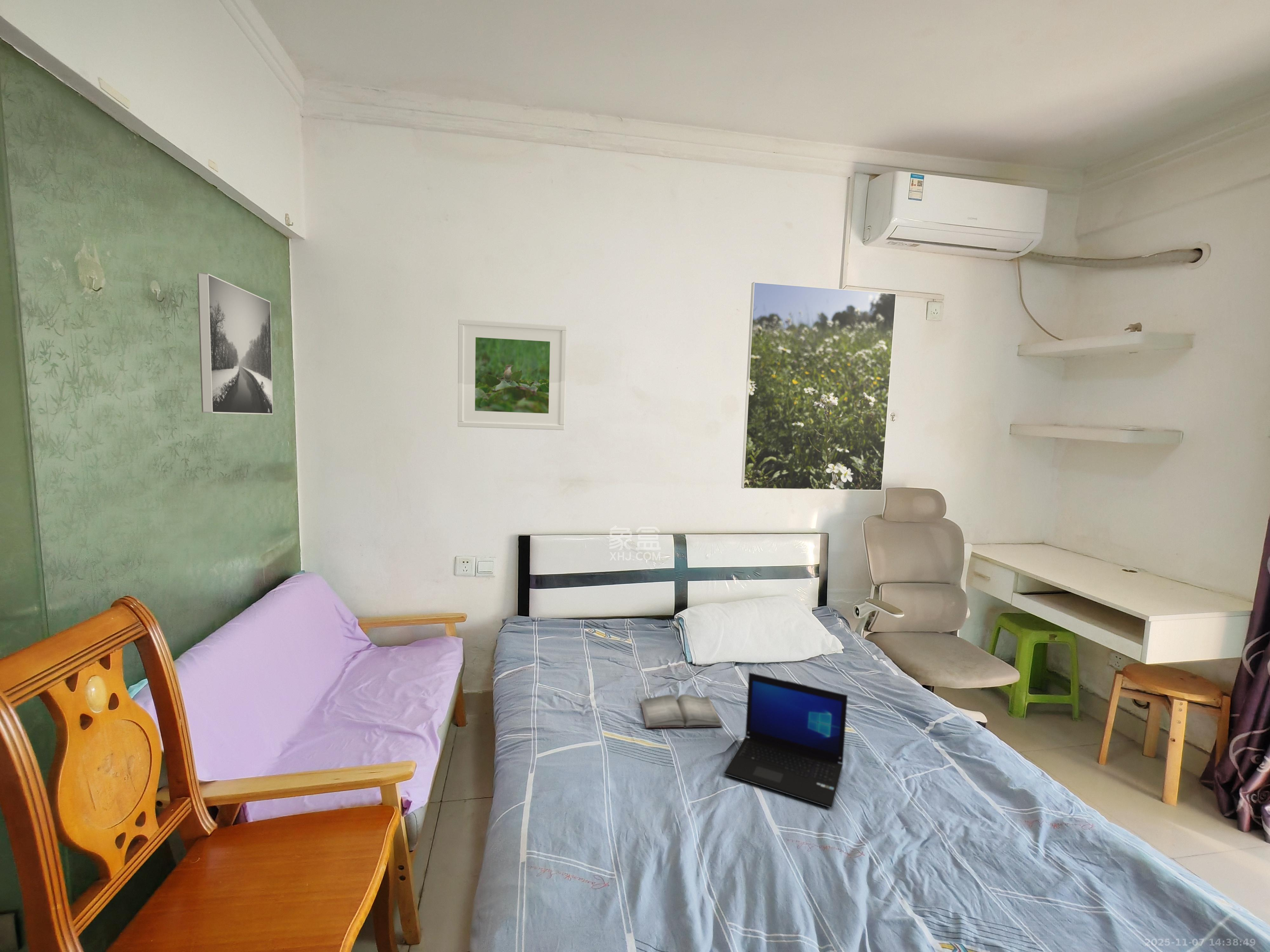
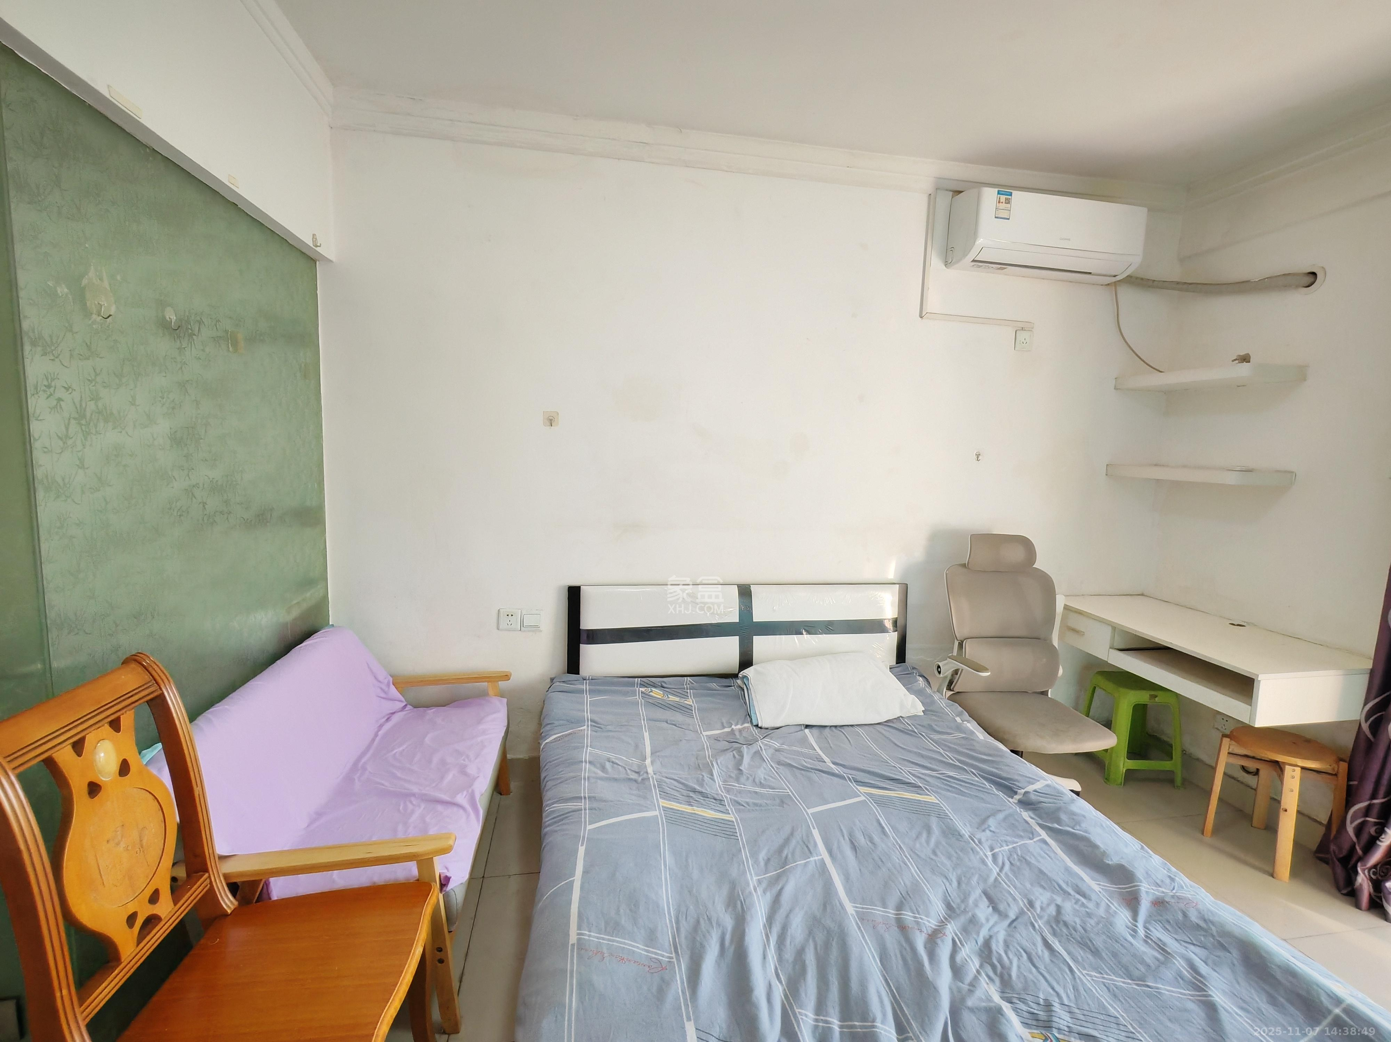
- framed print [197,272,273,415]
- hardback book [640,694,723,728]
- laptop [724,672,848,809]
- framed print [741,281,897,491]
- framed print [457,319,567,431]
